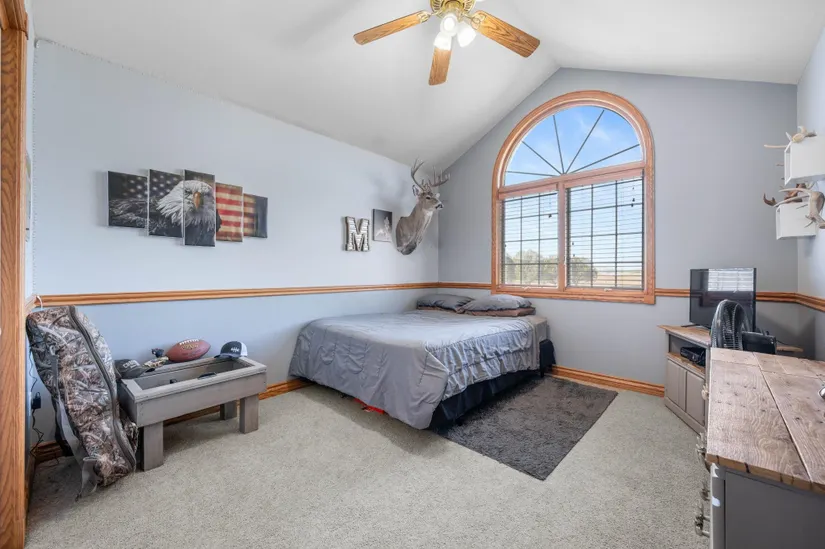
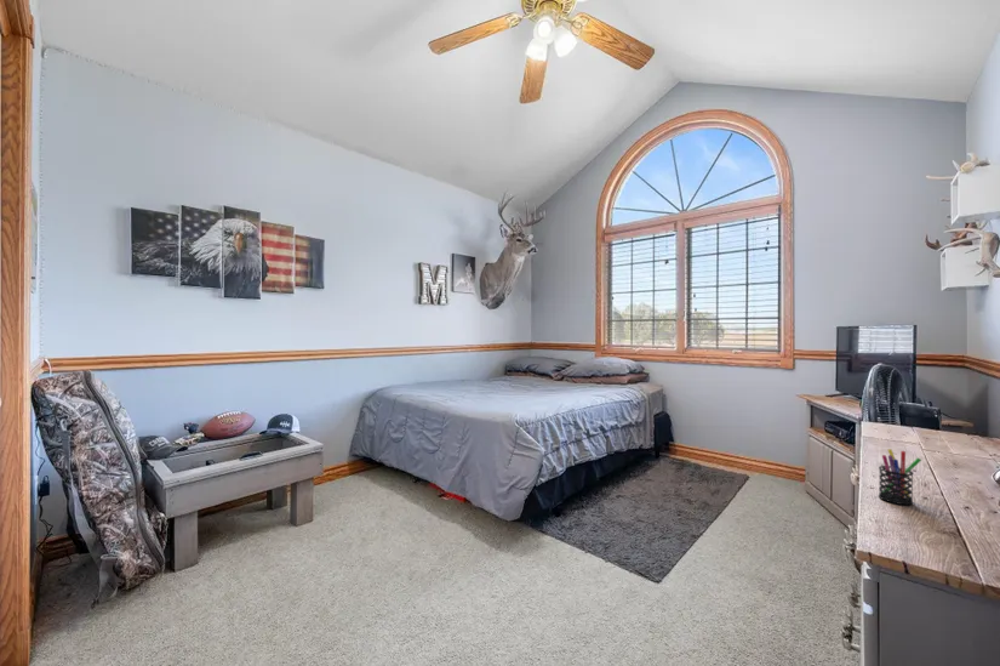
+ pen holder [878,448,922,506]
